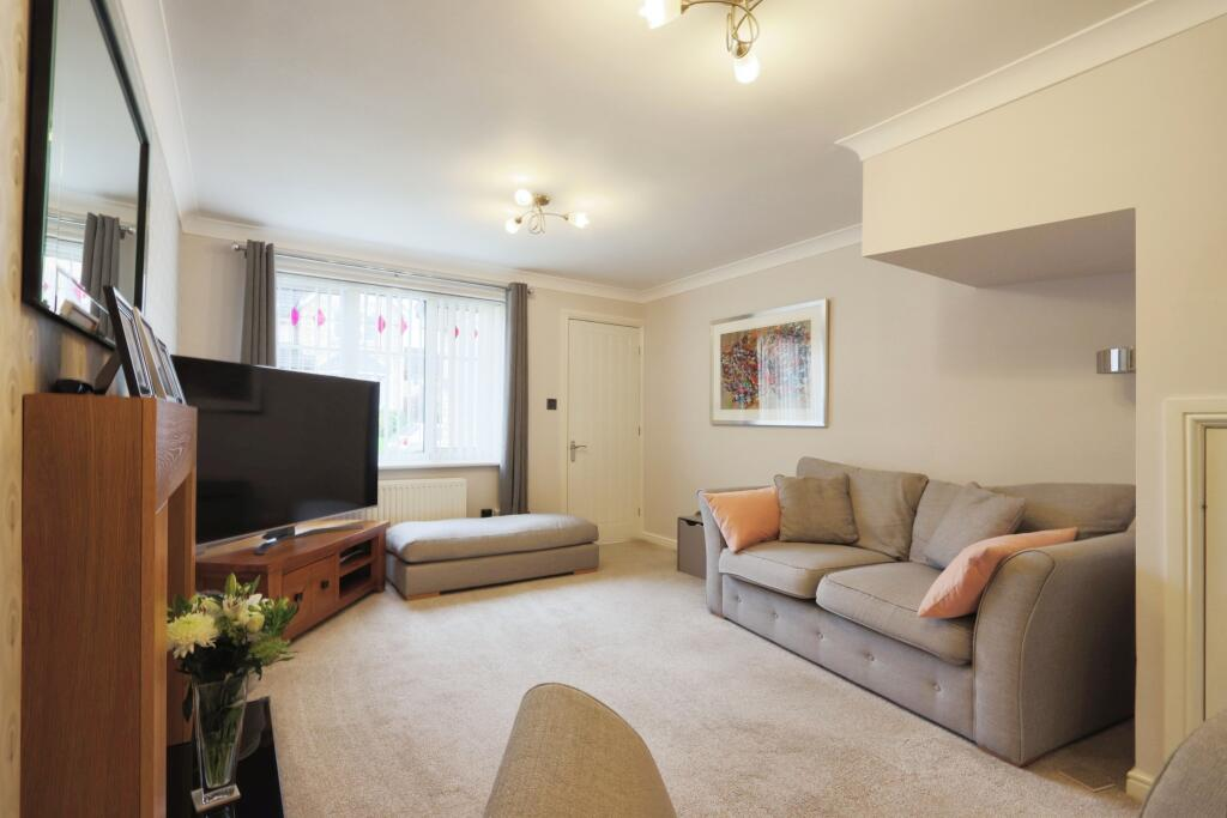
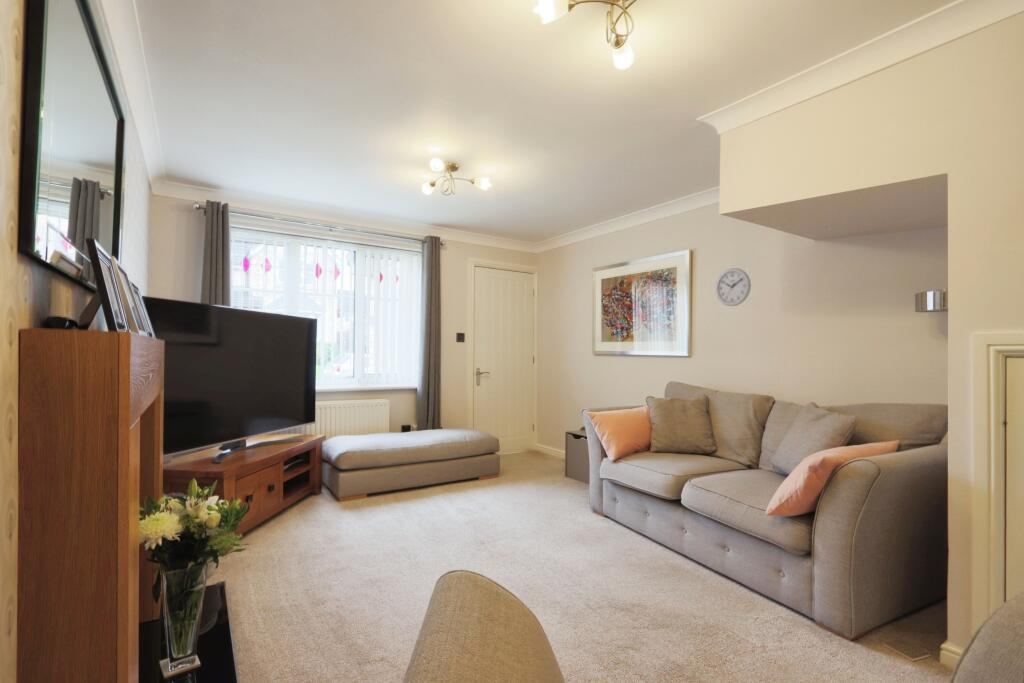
+ wall clock [715,267,752,307]
